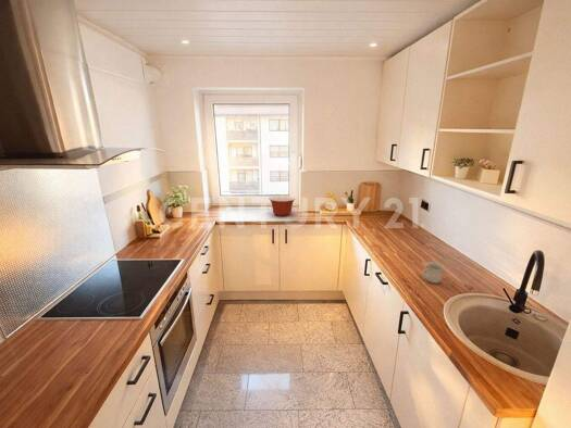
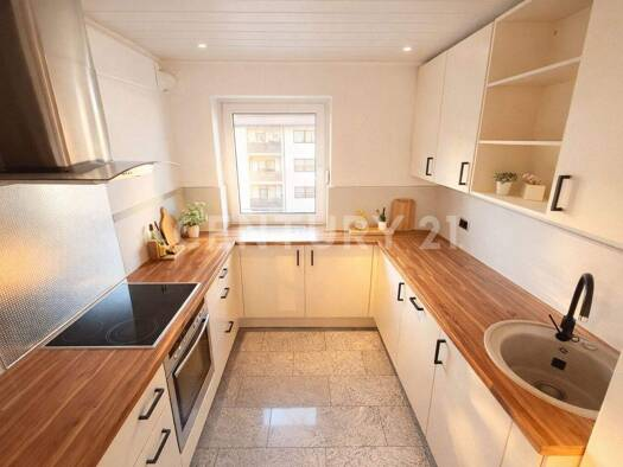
- mixing bowl [268,194,296,217]
- mug [421,261,445,285]
